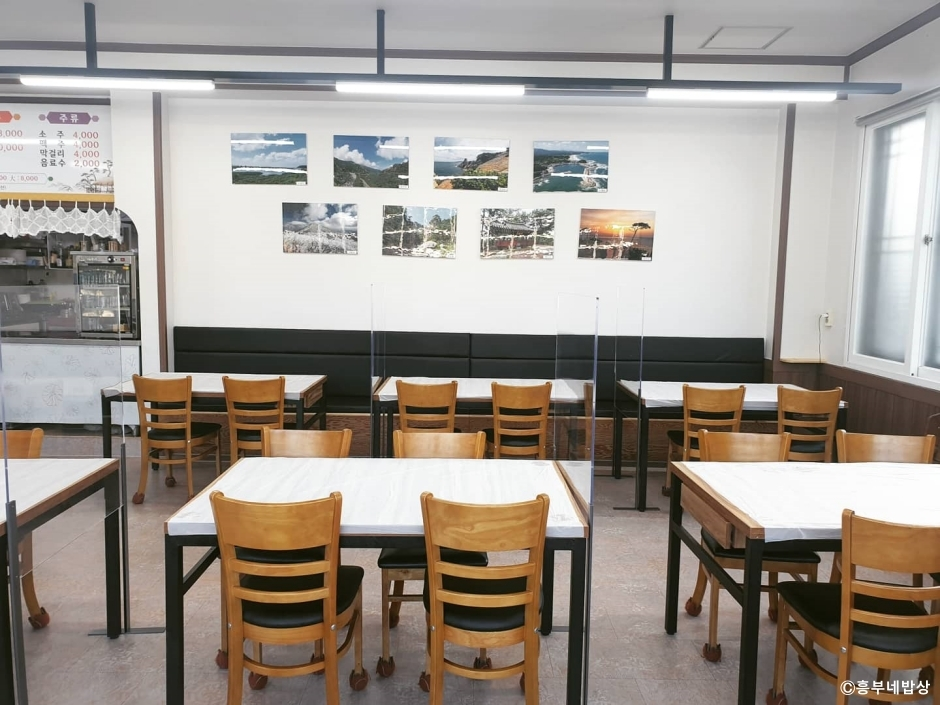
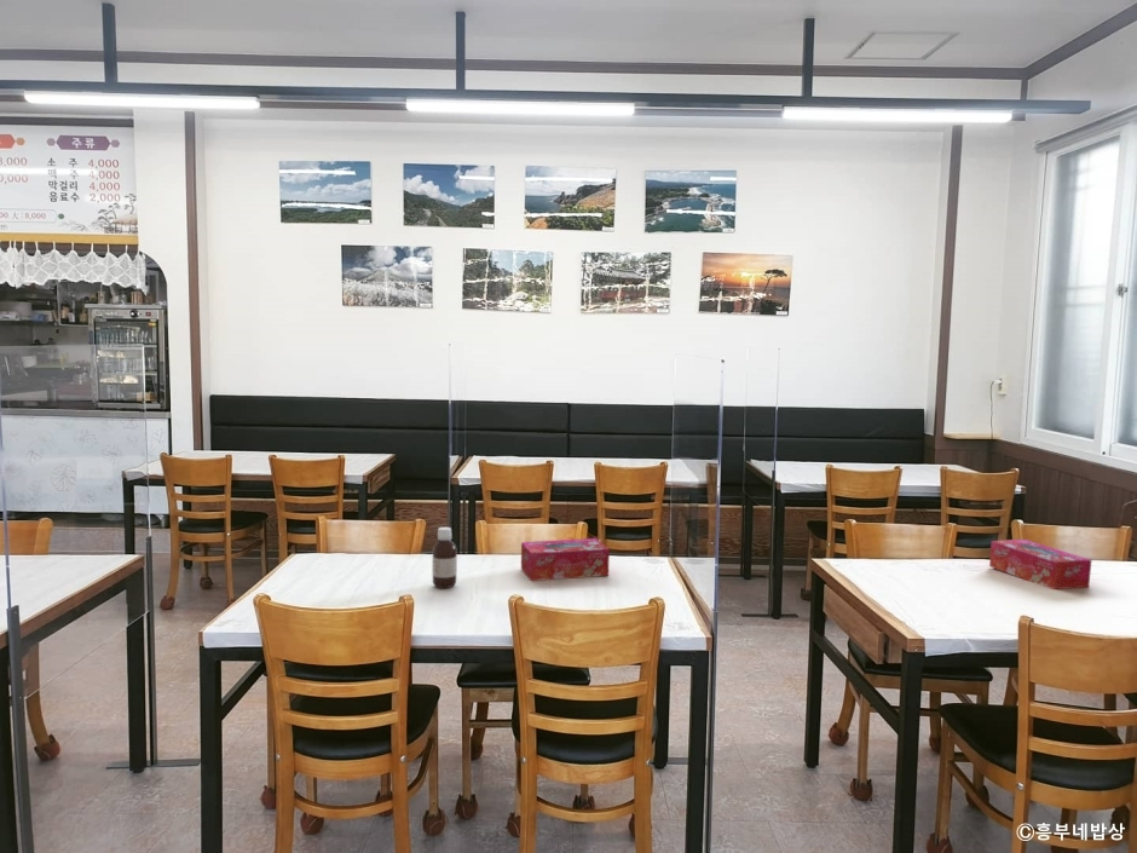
+ tissue box [988,538,1092,590]
+ tissue box [520,537,611,582]
+ bottle [432,526,458,589]
